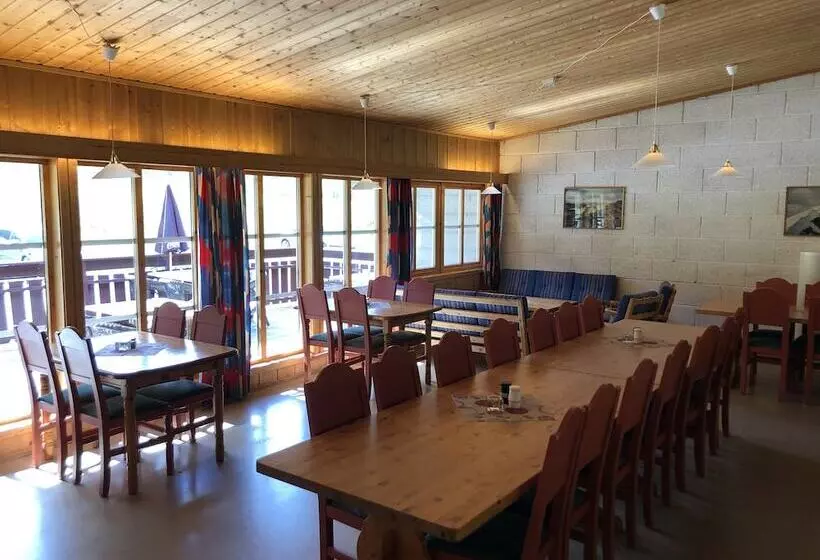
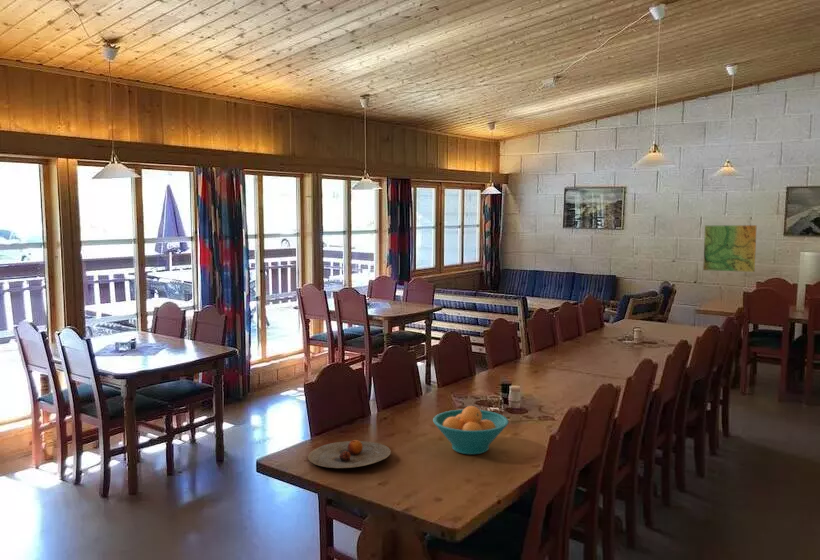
+ plate [307,439,392,469]
+ fruit bowl [432,405,509,455]
+ map [702,224,758,273]
